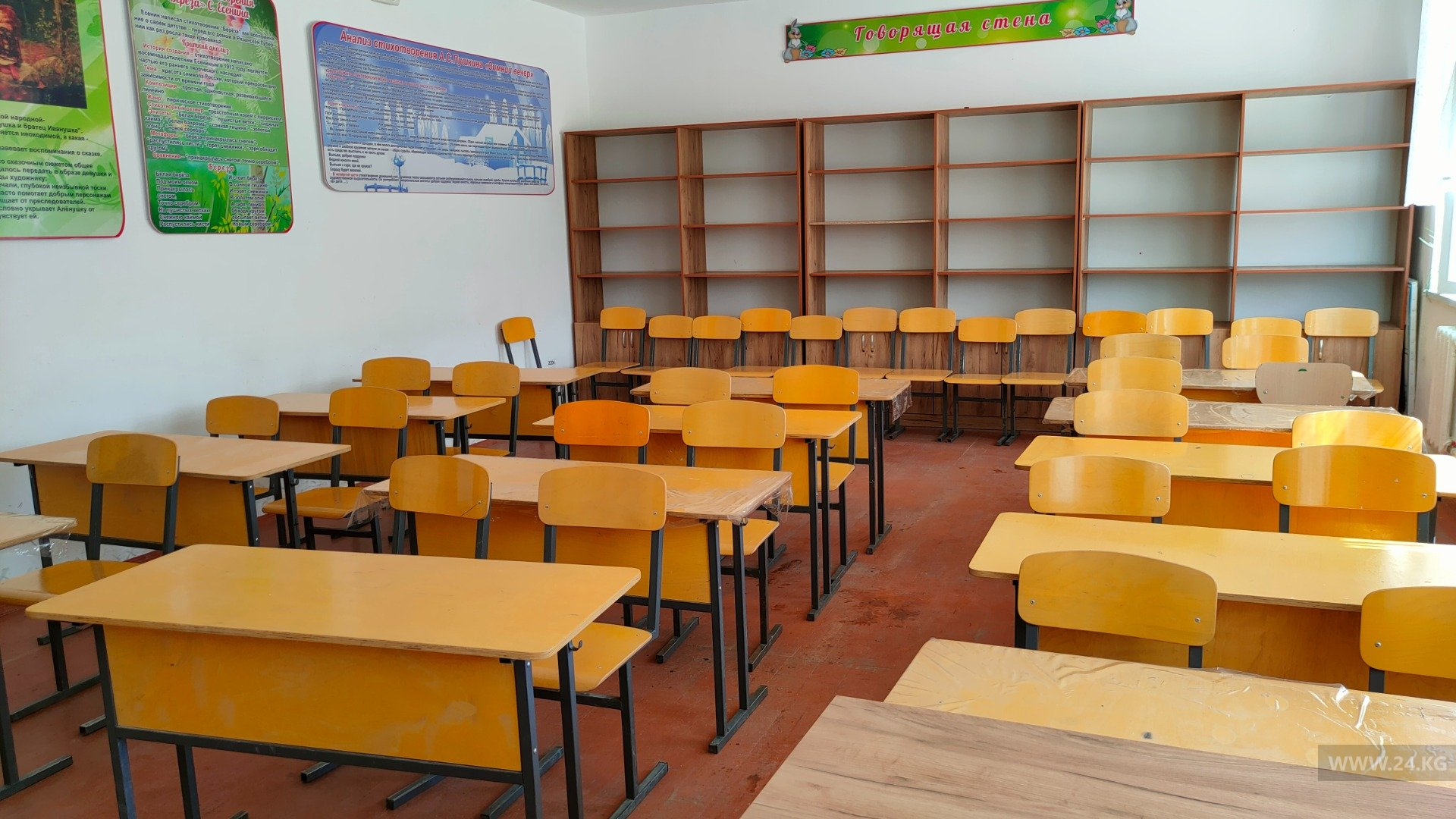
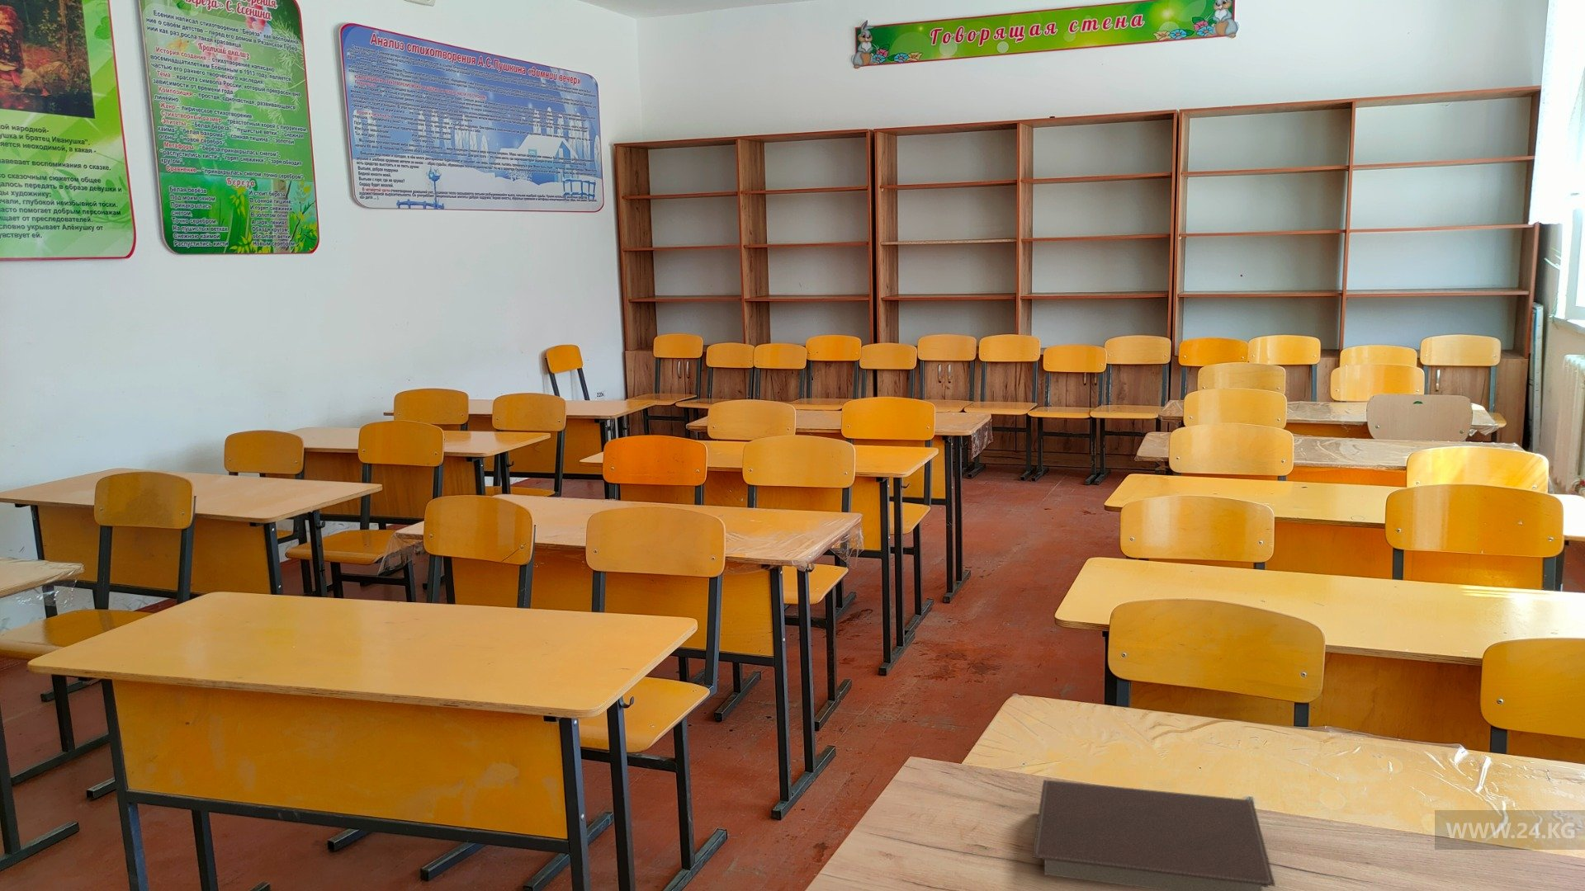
+ notebook [1031,779,1276,891]
